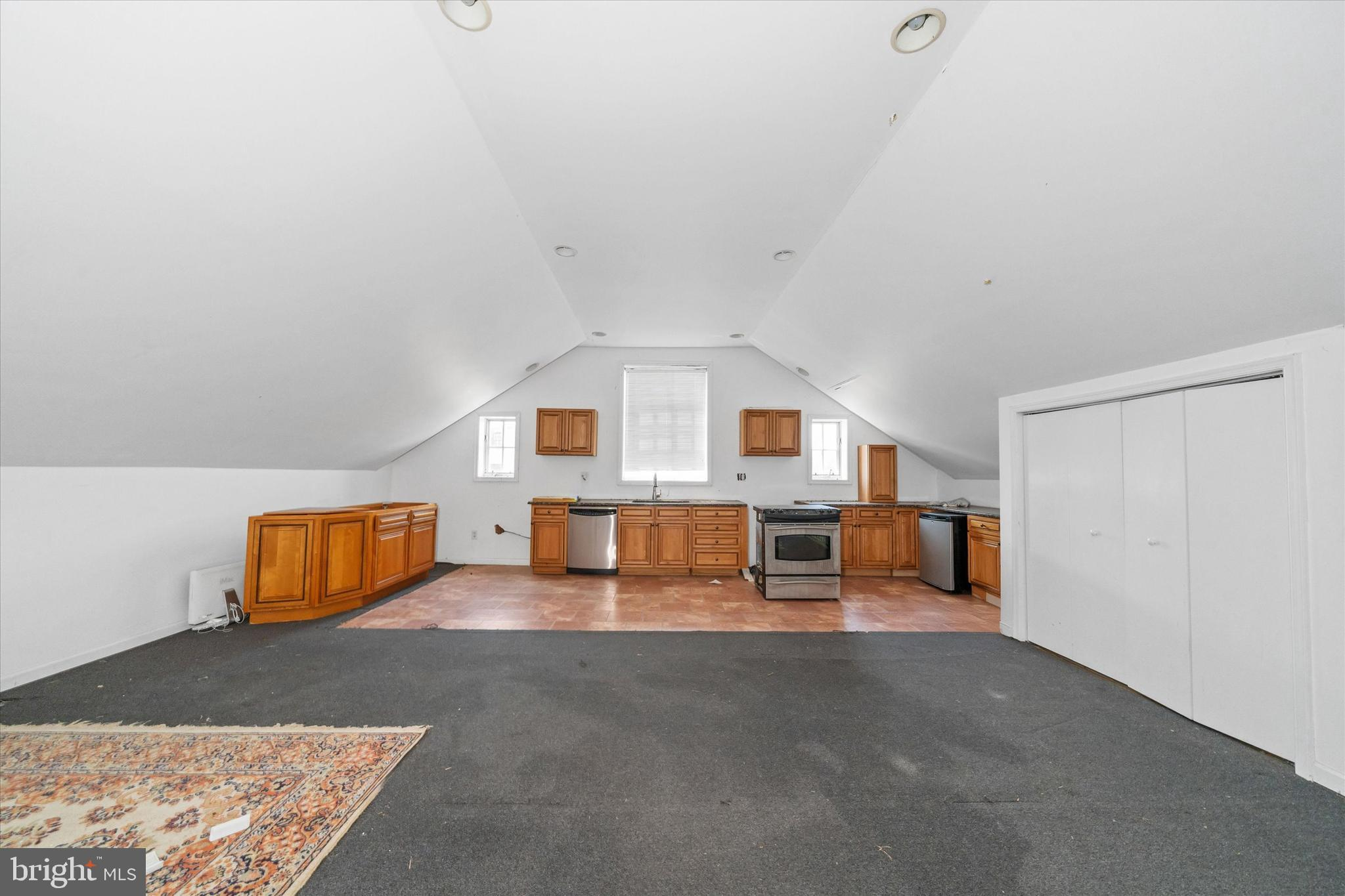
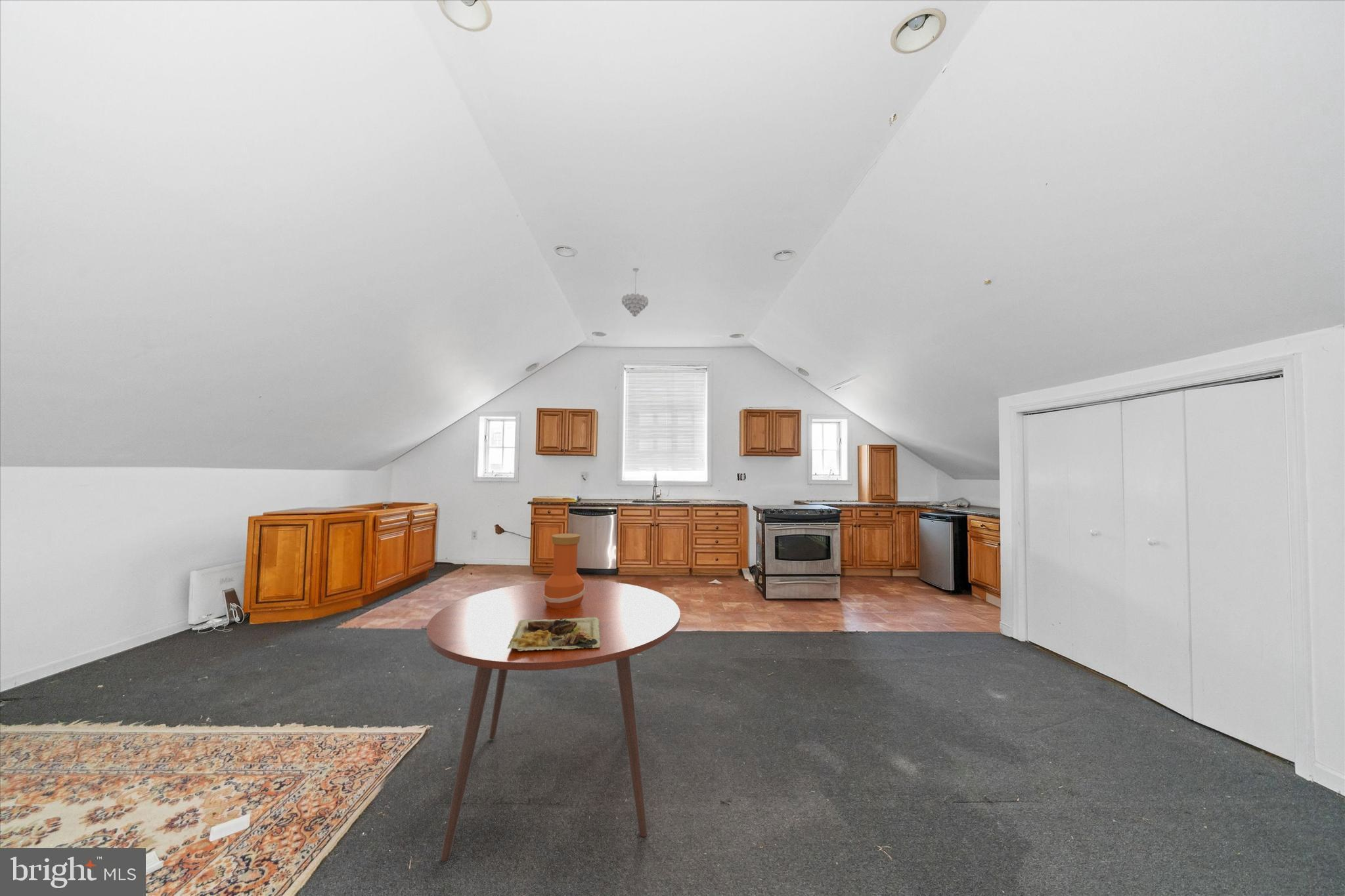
+ pendant light [621,267,649,318]
+ dining table [426,580,681,862]
+ food plate [507,616,600,651]
+ vase [543,533,585,608]
